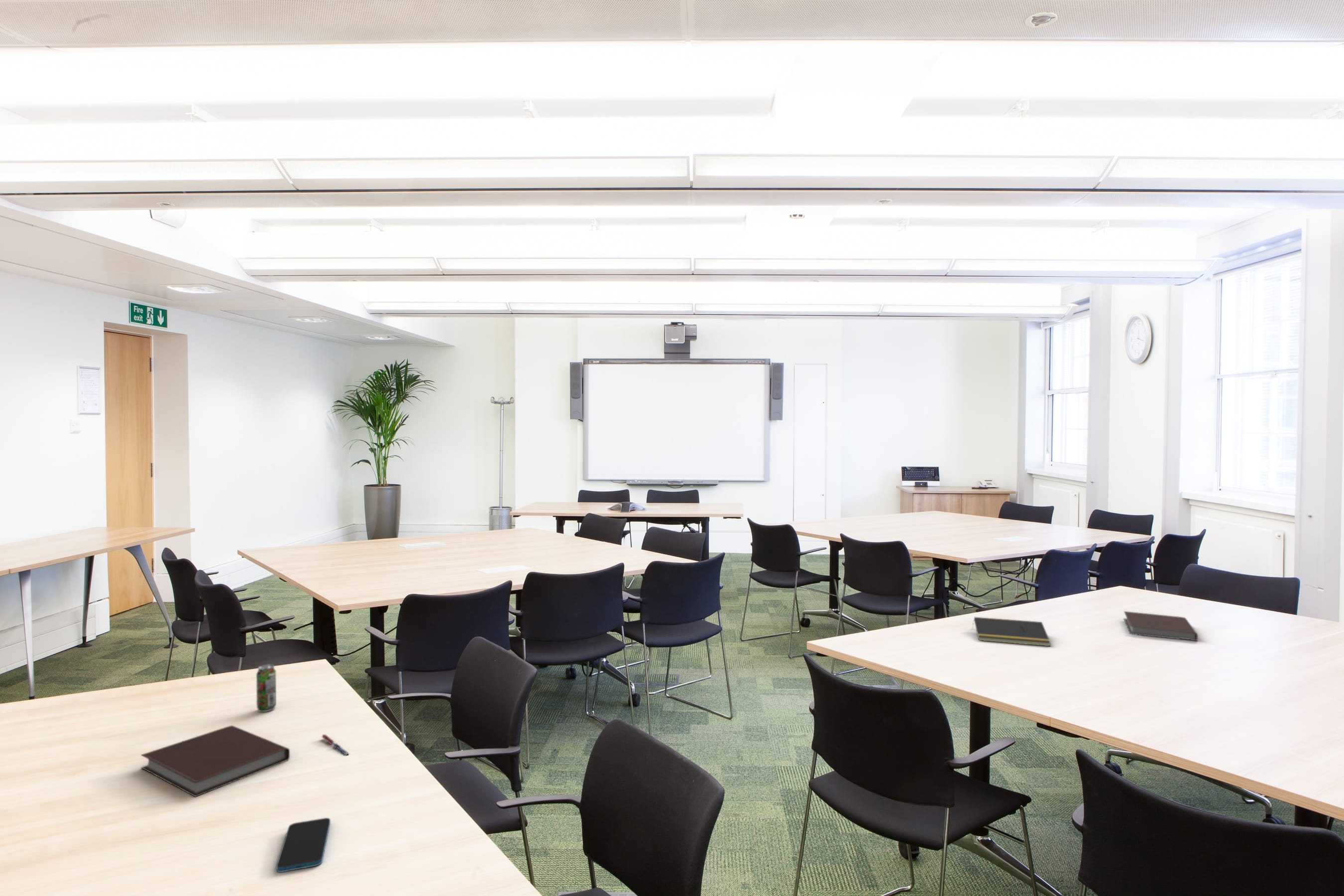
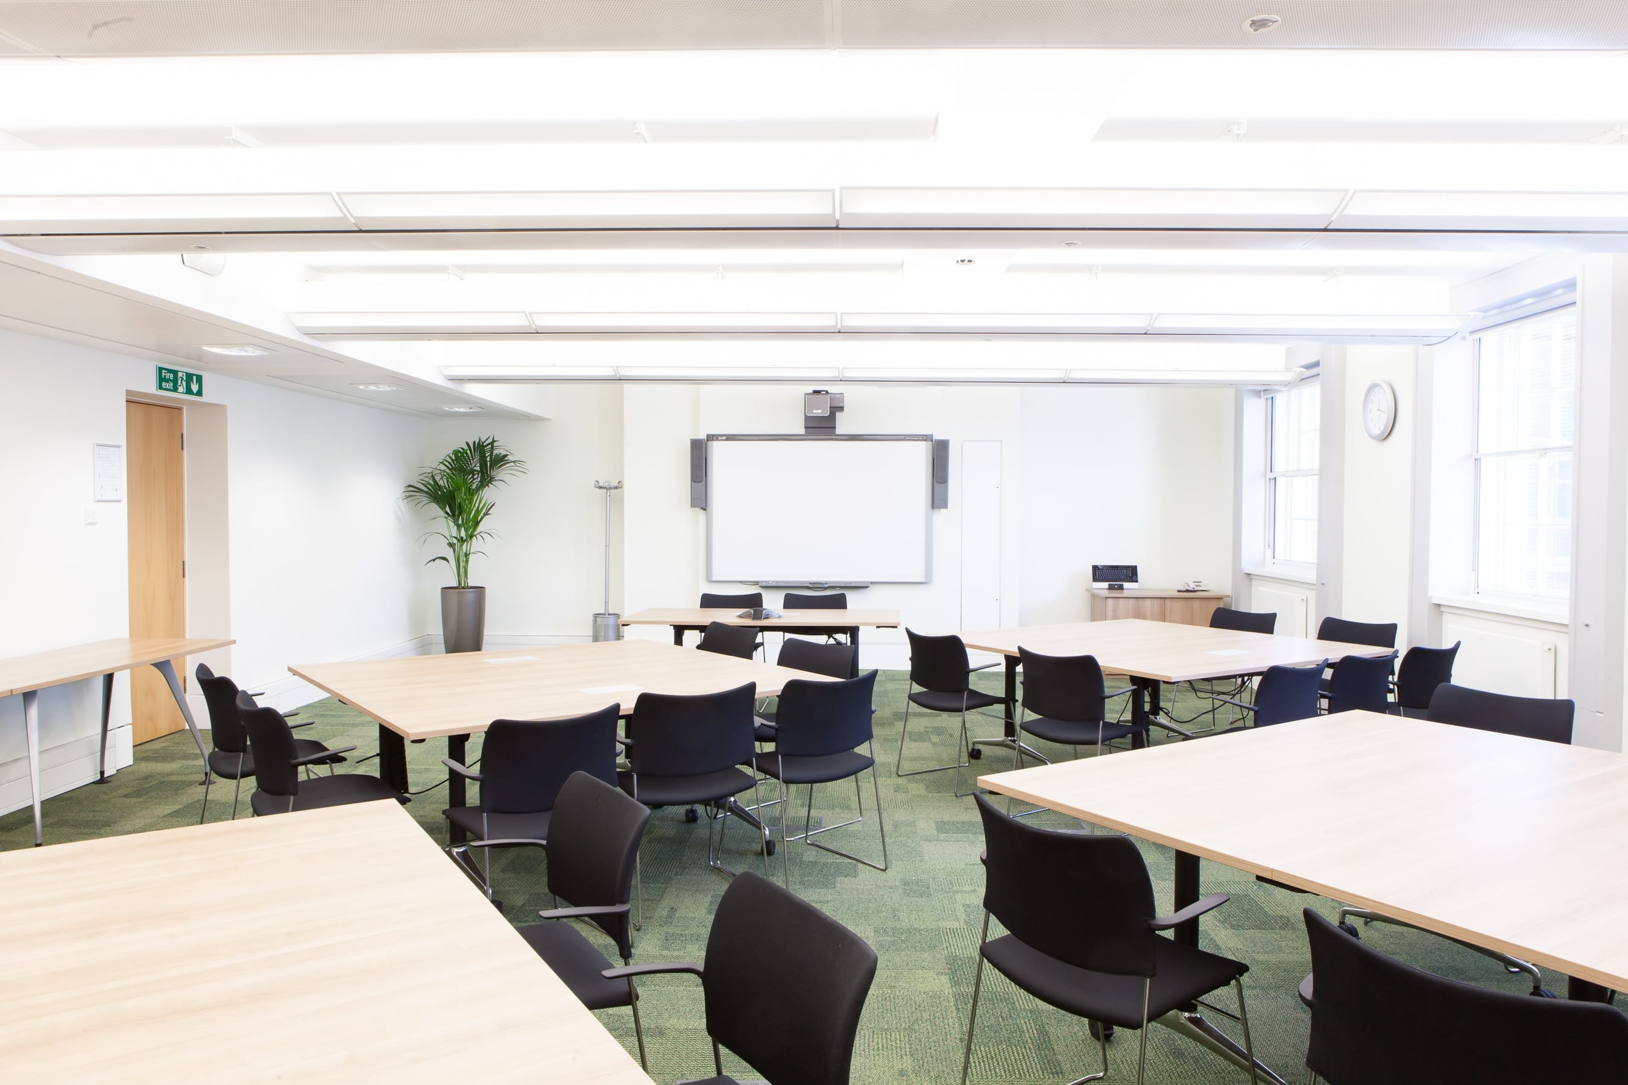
- pen [321,734,350,757]
- notebook [1123,611,1198,642]
- notepad [972,617,1051,647]
- notebook [140,725,290,797]
- smartphone [276,817,331,873]
- beverage can [256,664,277,712]
